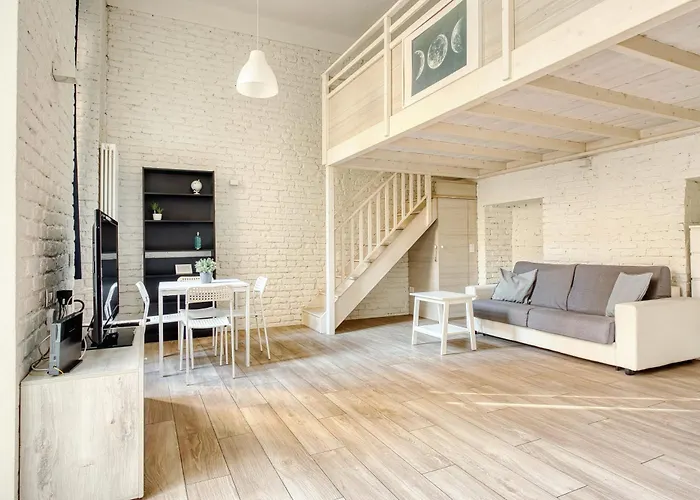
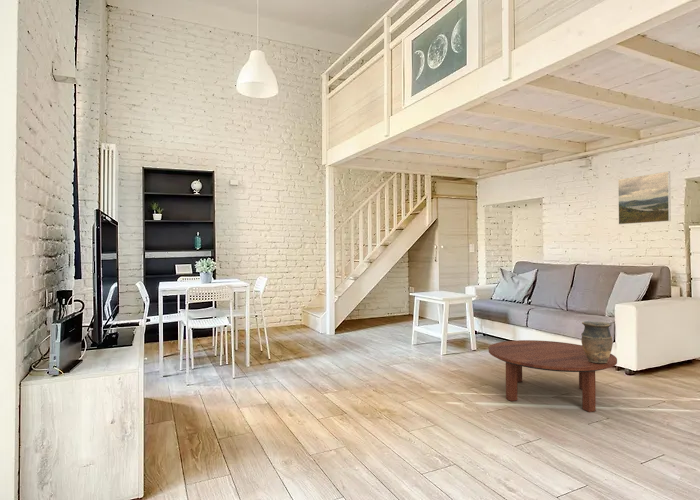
+ vase [580,320,614,363]
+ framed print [617,170,672,225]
+ coffee table [488,339,618,413]
